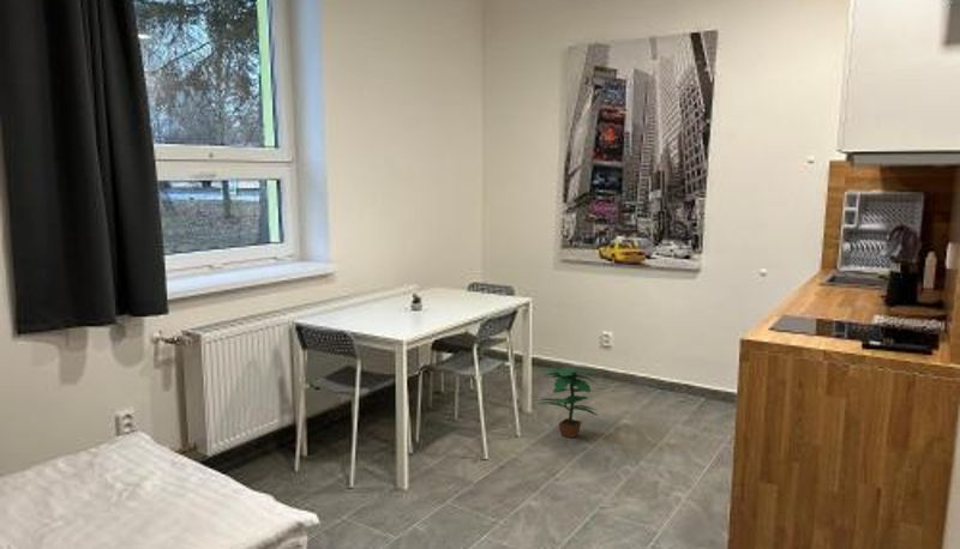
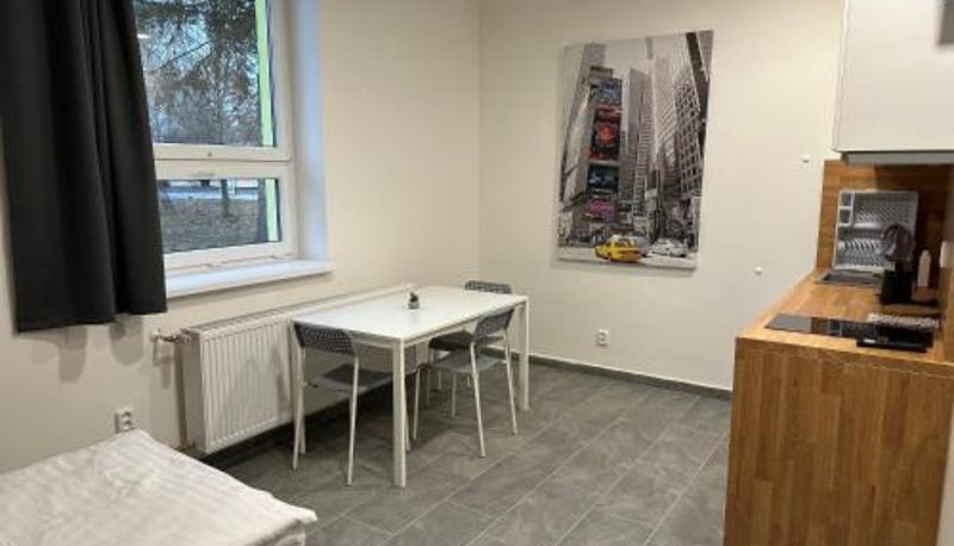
- potted plant [533,367,600,440]
